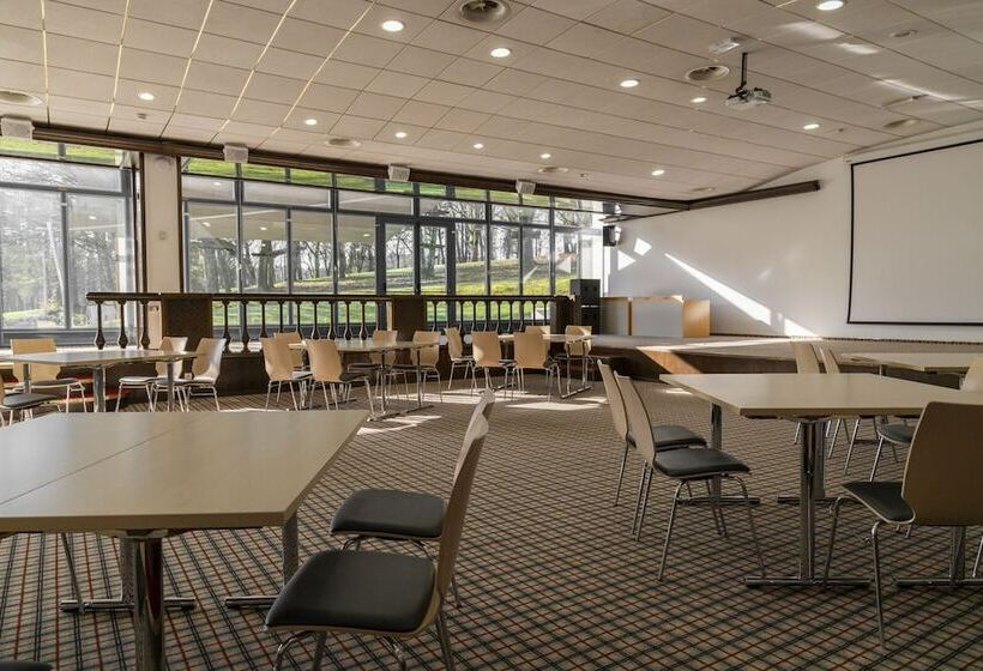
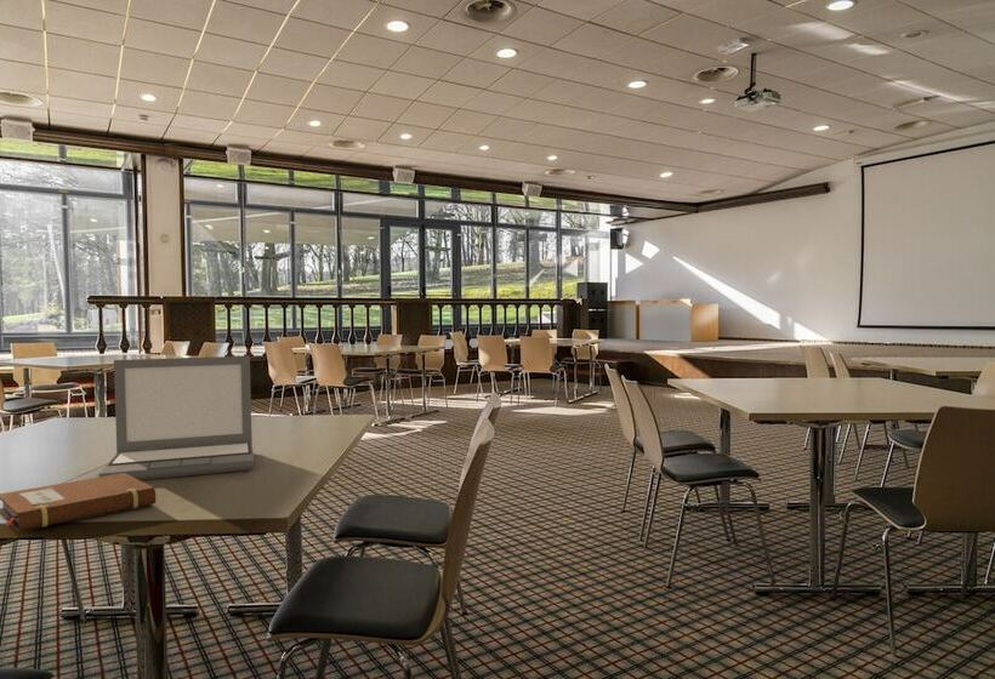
+ notebook [0,473,157,532]
+ laptop [97,355,255,481]
